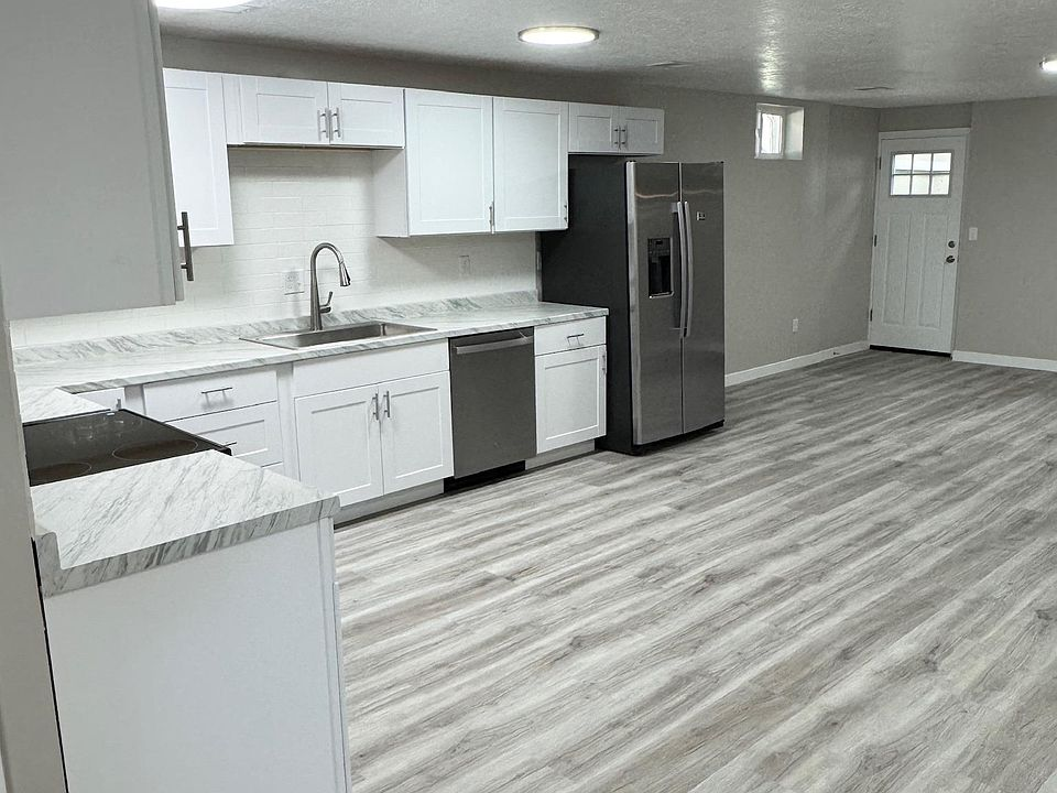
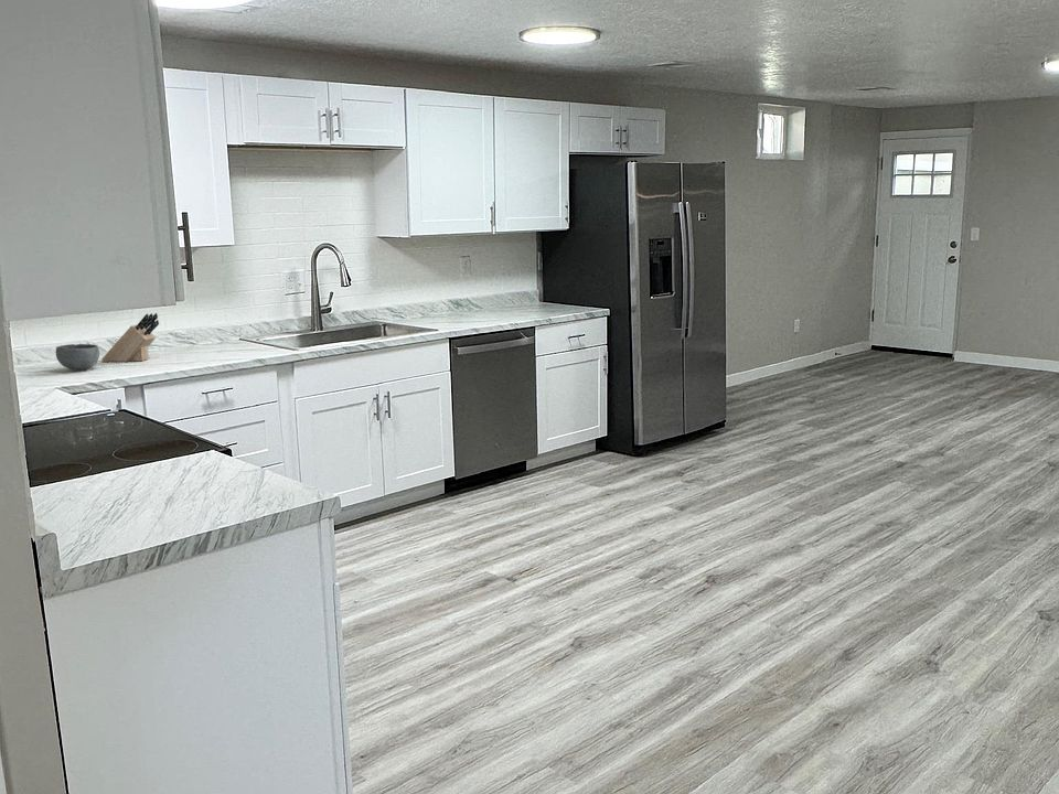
+ knife block [100,312,160,363]
+ bowl [55,343,100,372]
